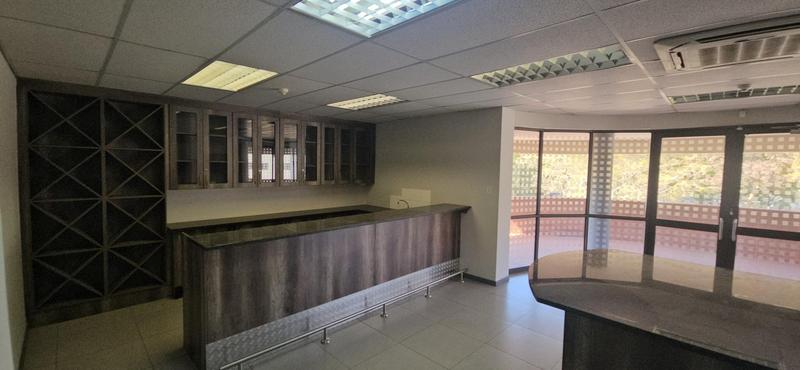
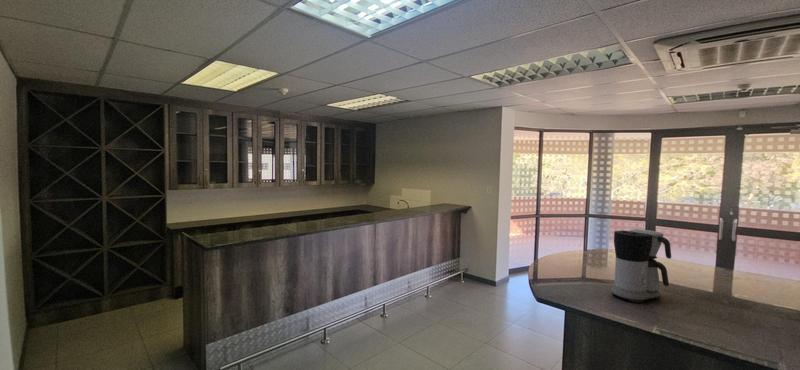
+ coffee maker [610,228,672,304]
